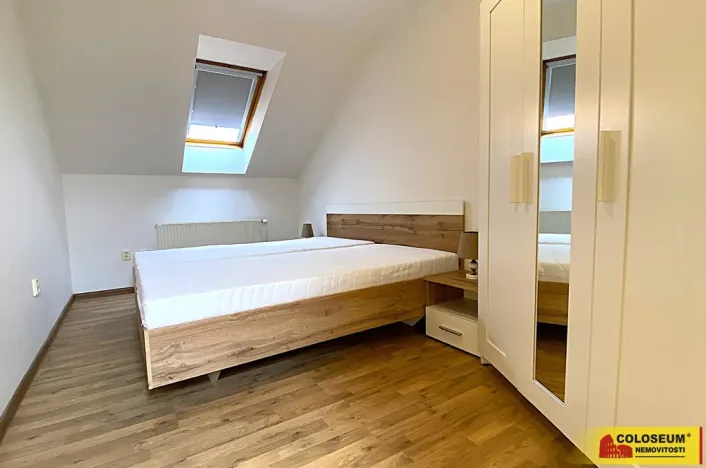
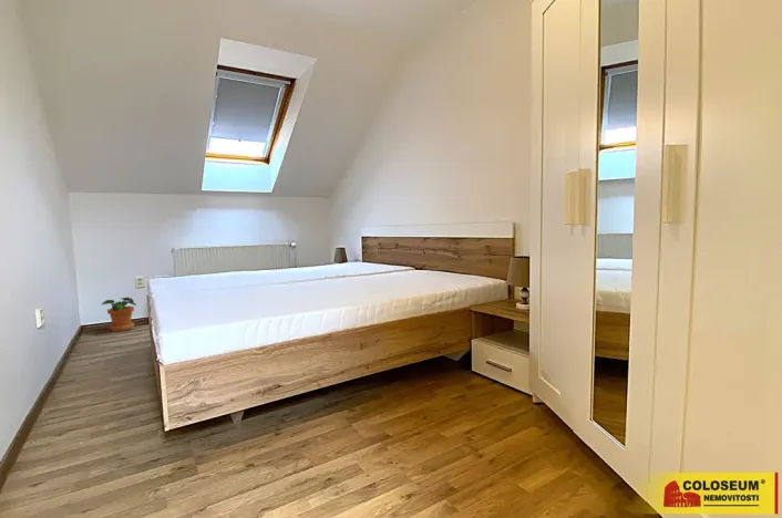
+ potted plant [101,297,137,333]
